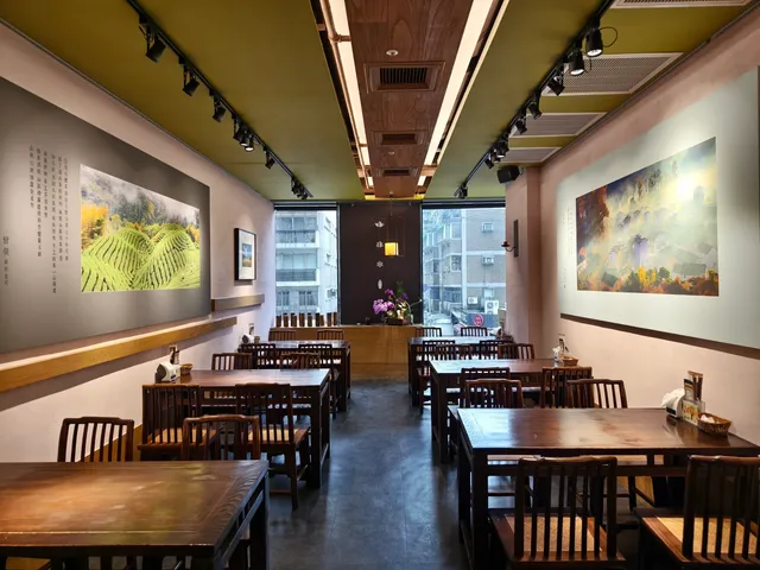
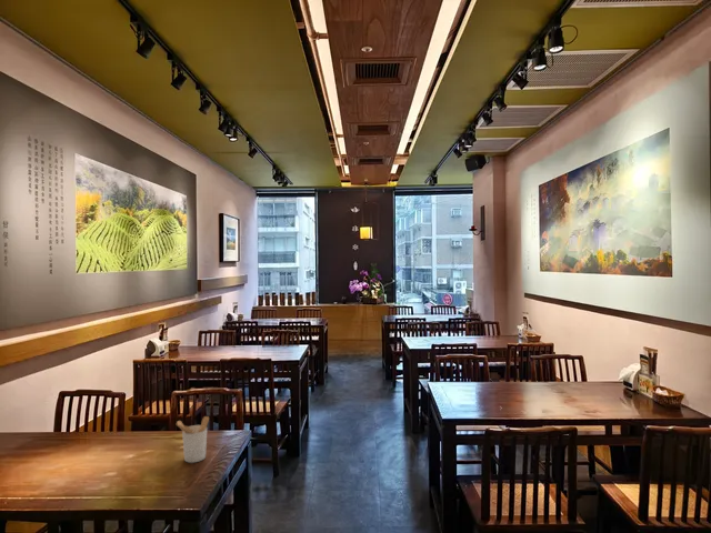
+ utensil holder [176,415,210,464]
